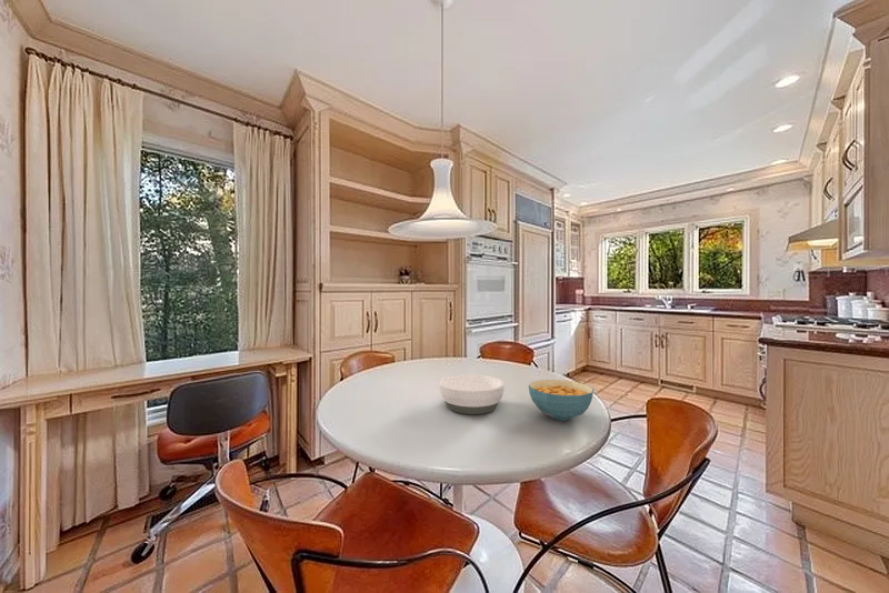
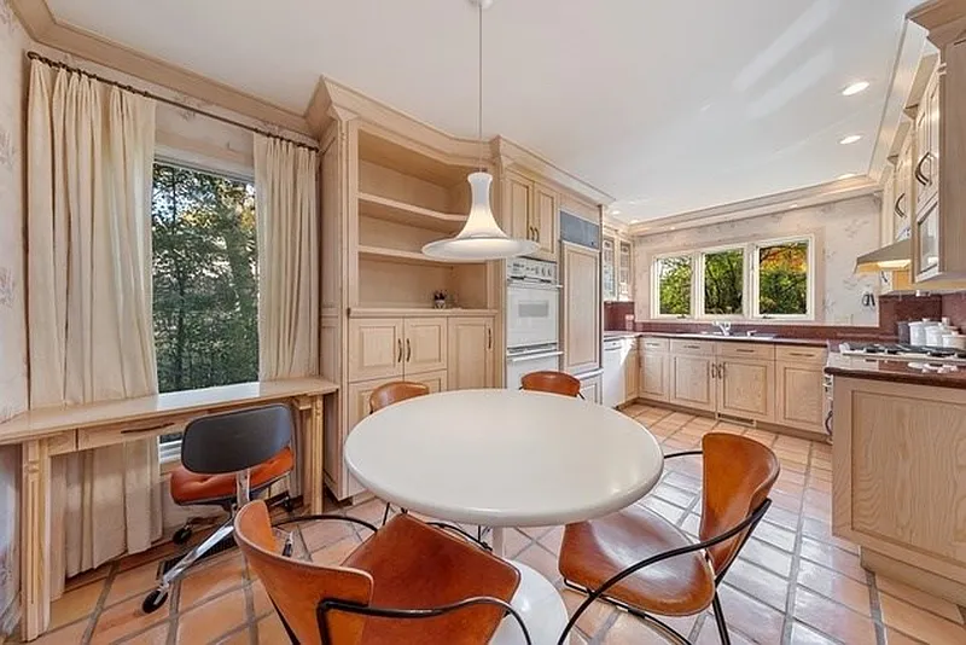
- cereal bowl [528,379,595,422]
- bowl [439,374,506,415]
